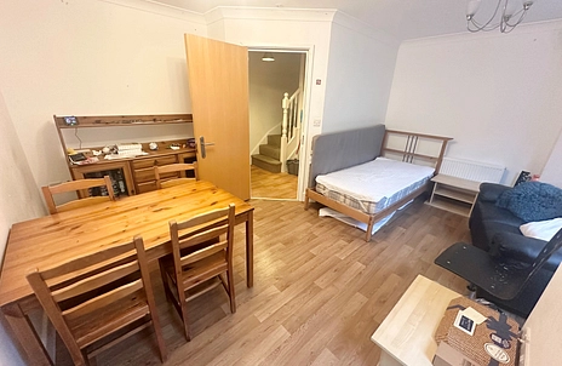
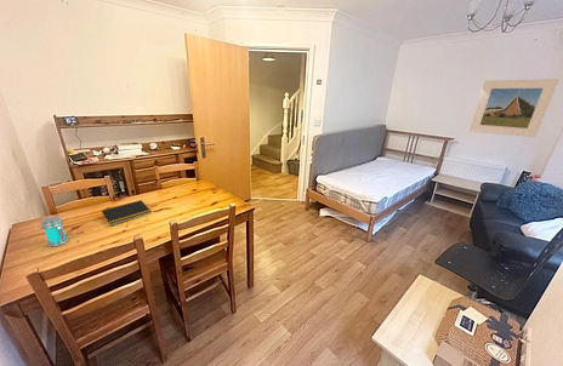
+ jar [40,215,69,247]
+ notepad [101,199,152,227]
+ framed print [468,78,561,138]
